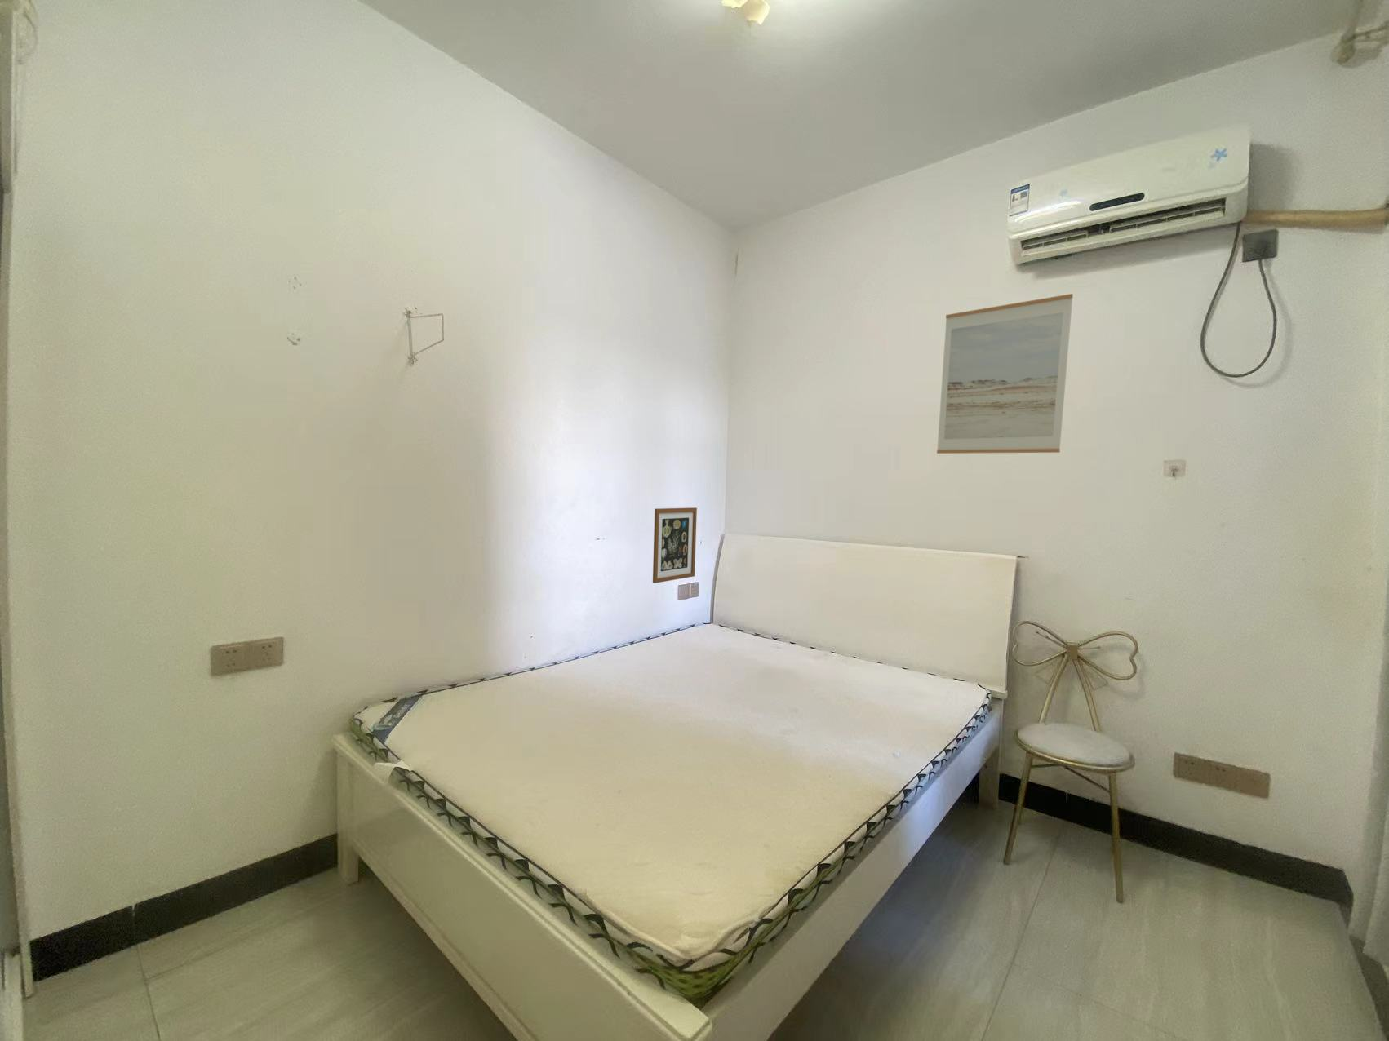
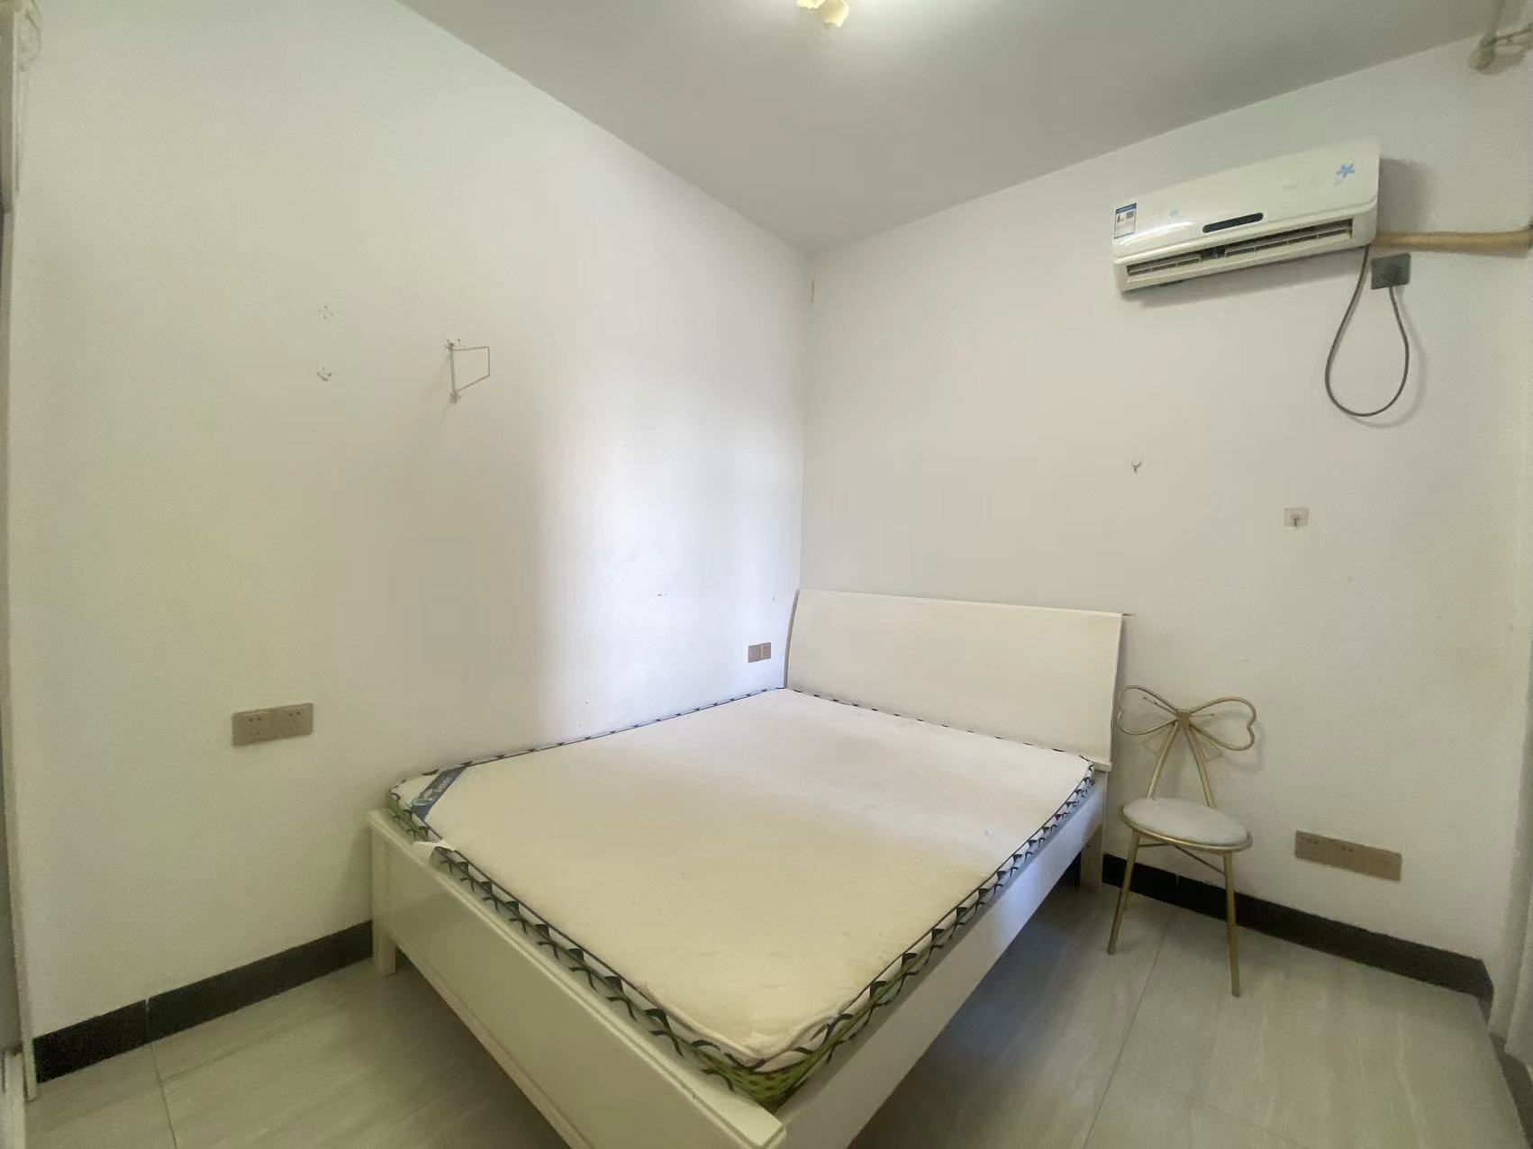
- wall art [936,293,1074,455]
- wall art [652,506,698,584]
